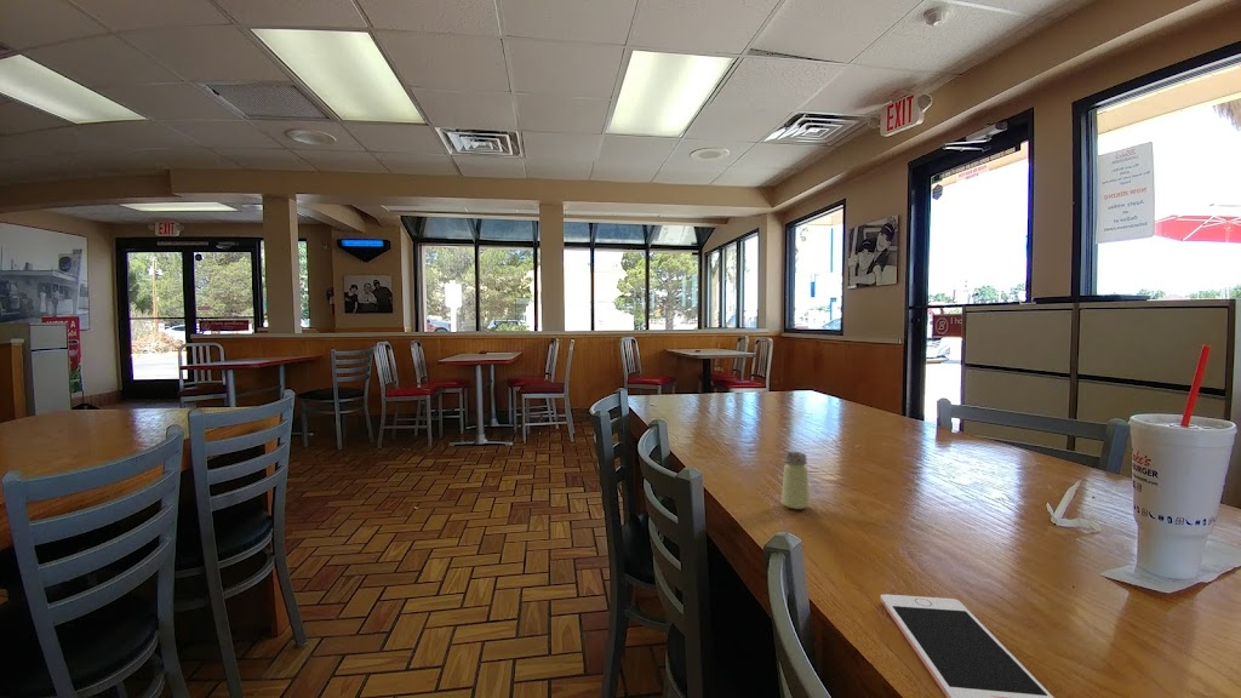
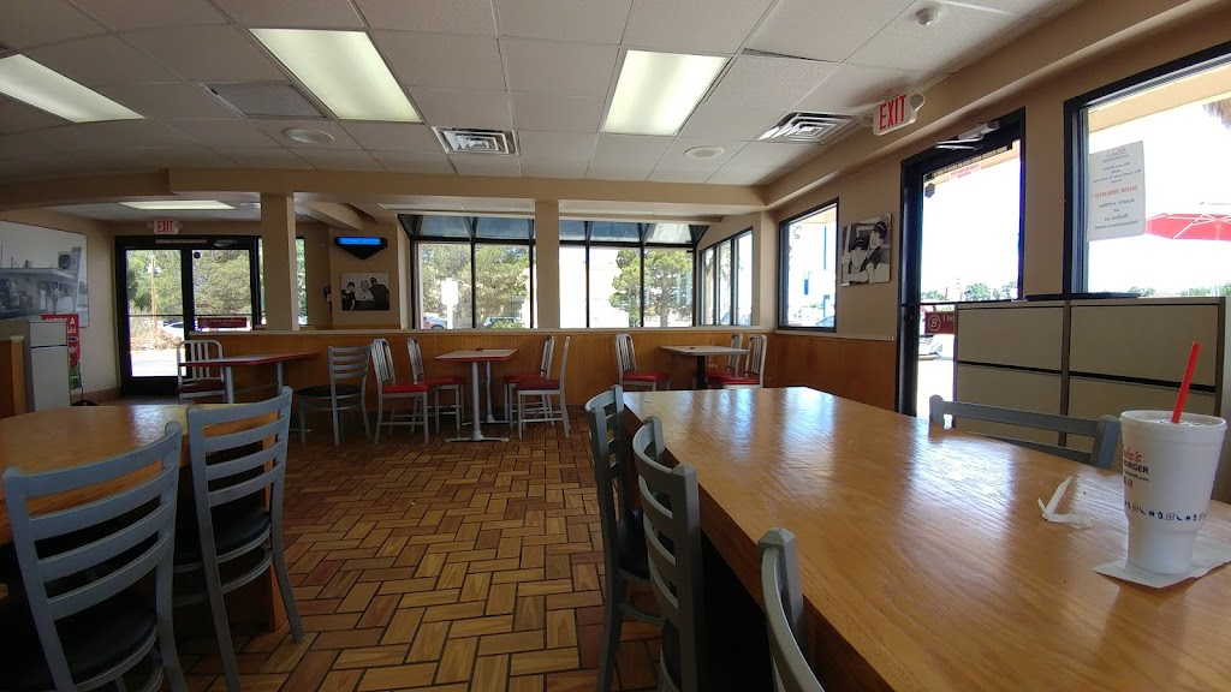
- saltshaker [780,451,811,510]
- cell phone [880,594,1056,698]
